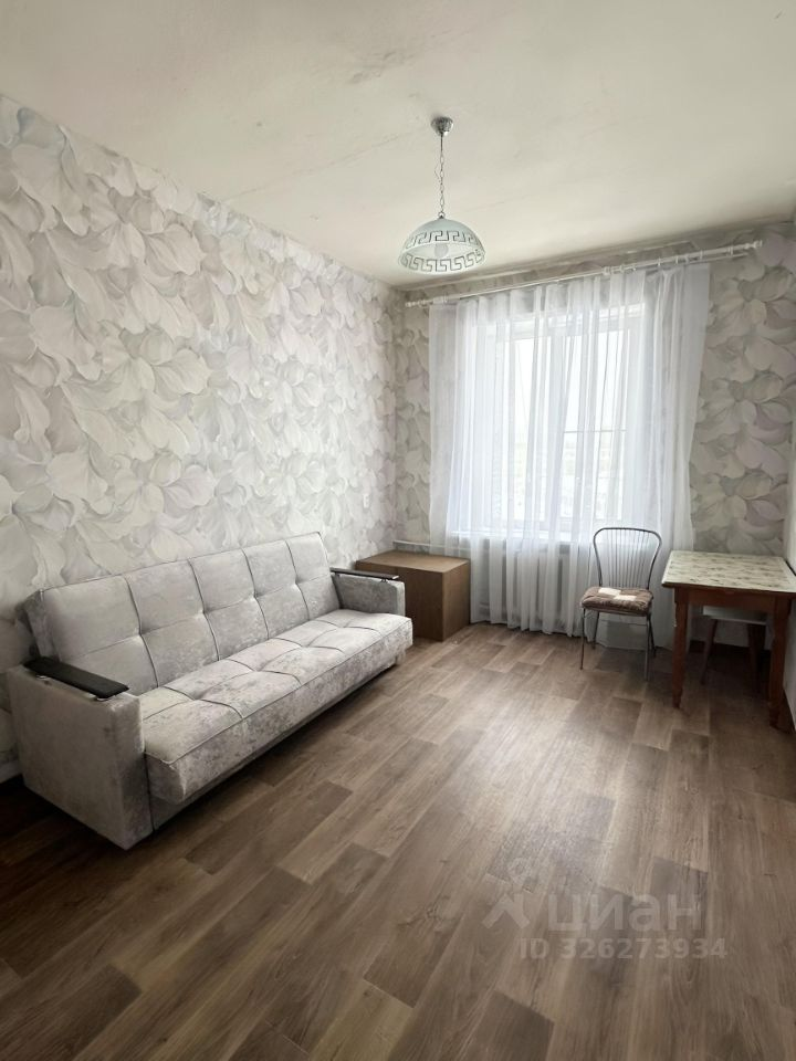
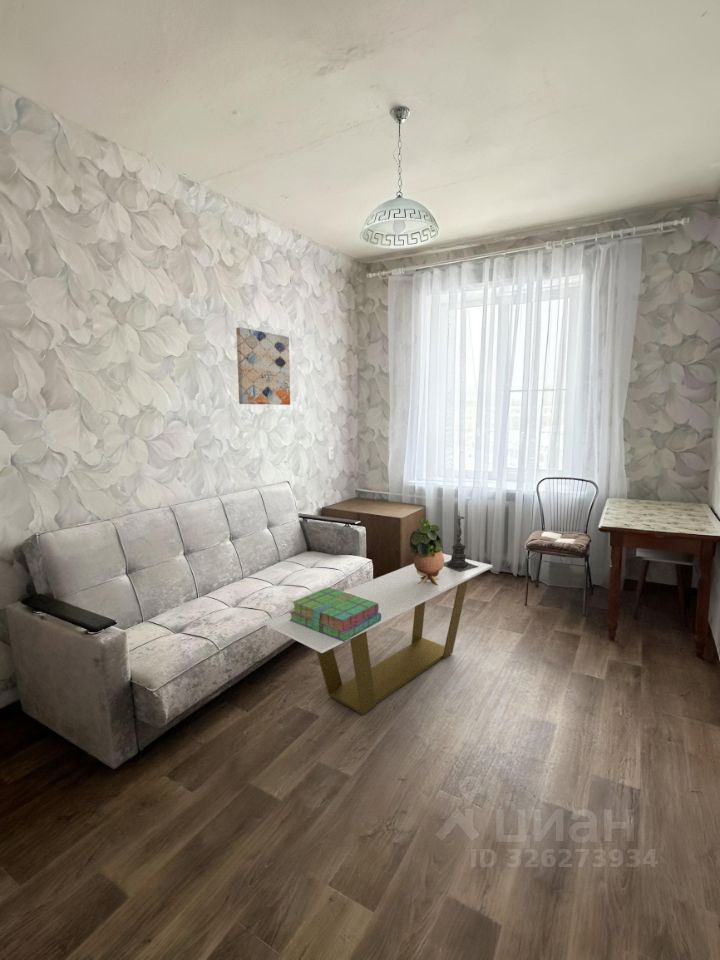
+ candle holder [444,511,479,572]
+ wall art [235,326,291,406]
+ coffee table [264,553,494,716]
+ potted plant [408,517,444,586]
+ stack of books [288,586,381,643]
